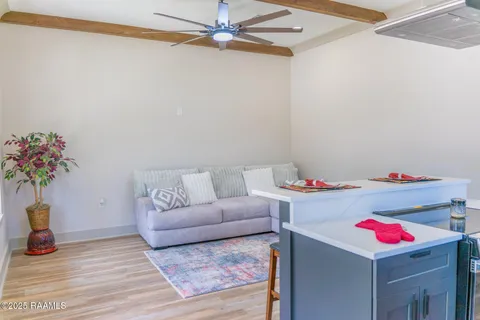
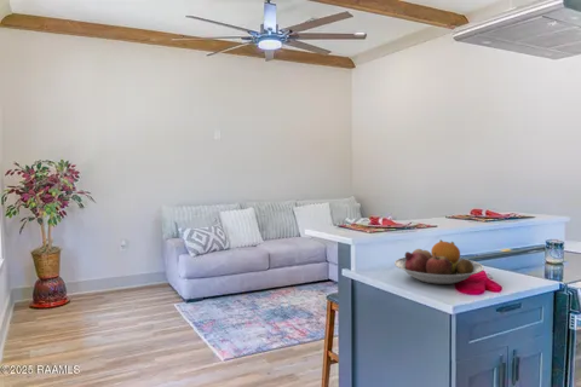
+ fruit bowl [393,238,485,285]
